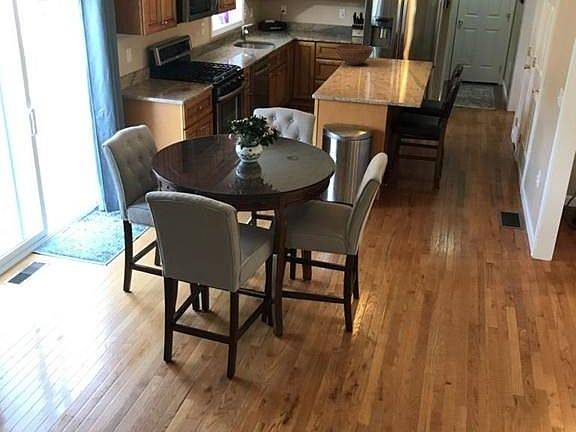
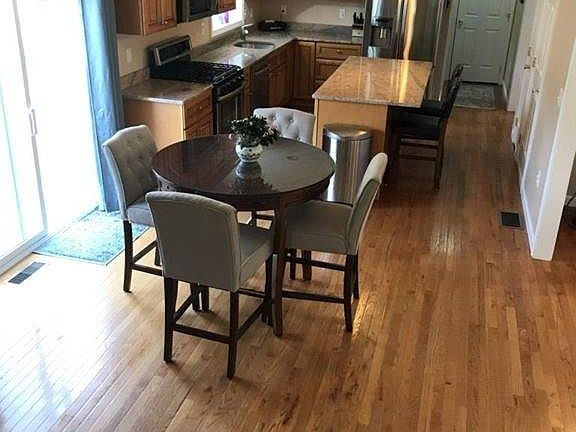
- fruit bowl [335,44,374,66]
